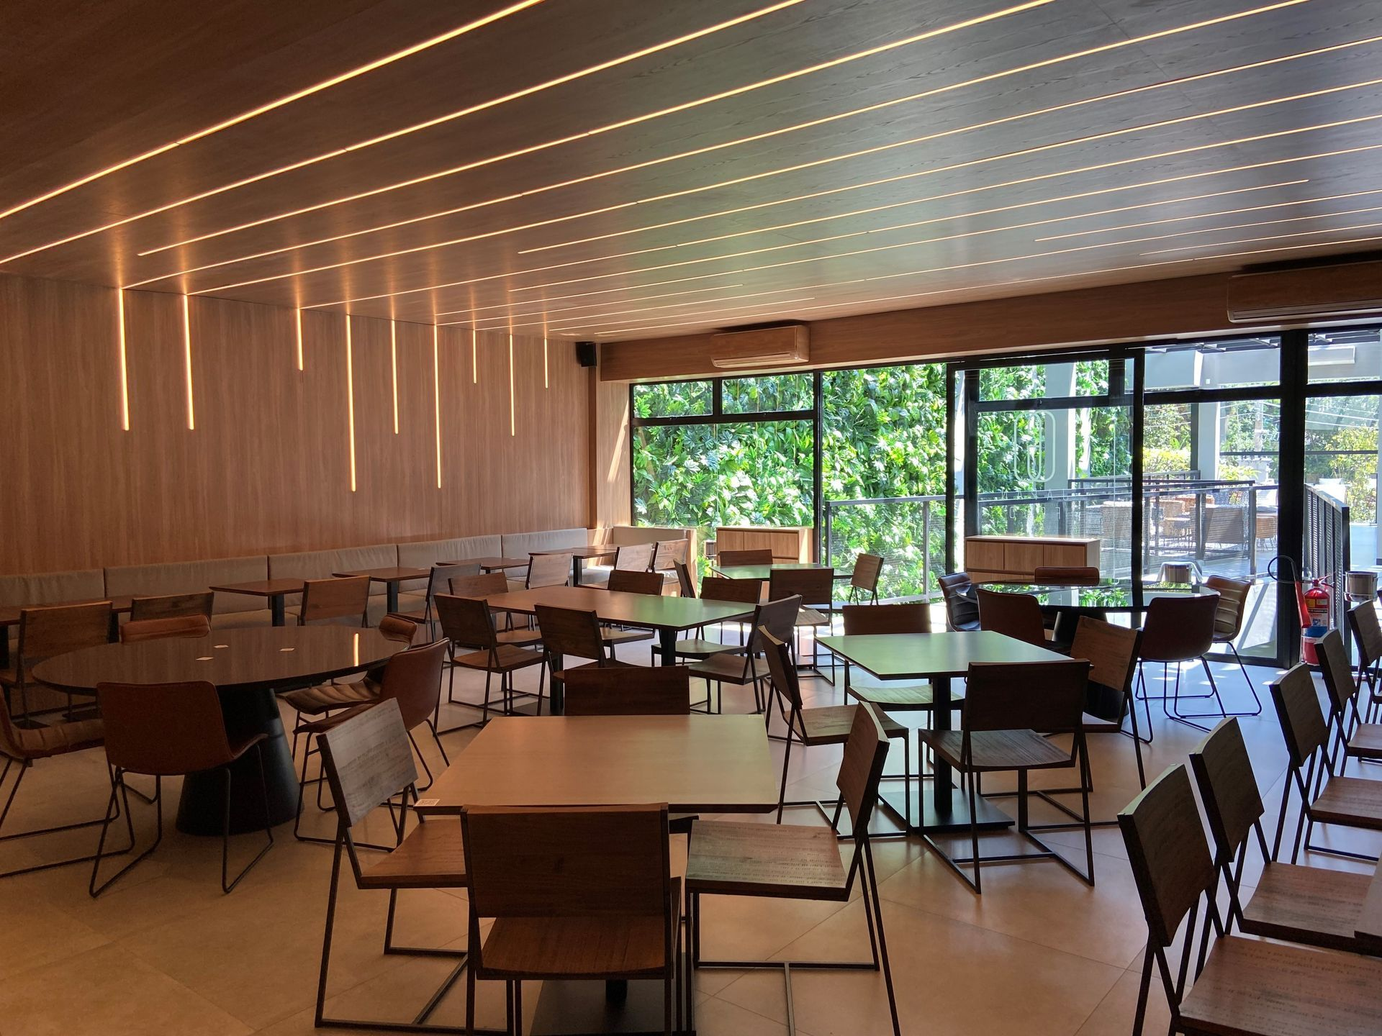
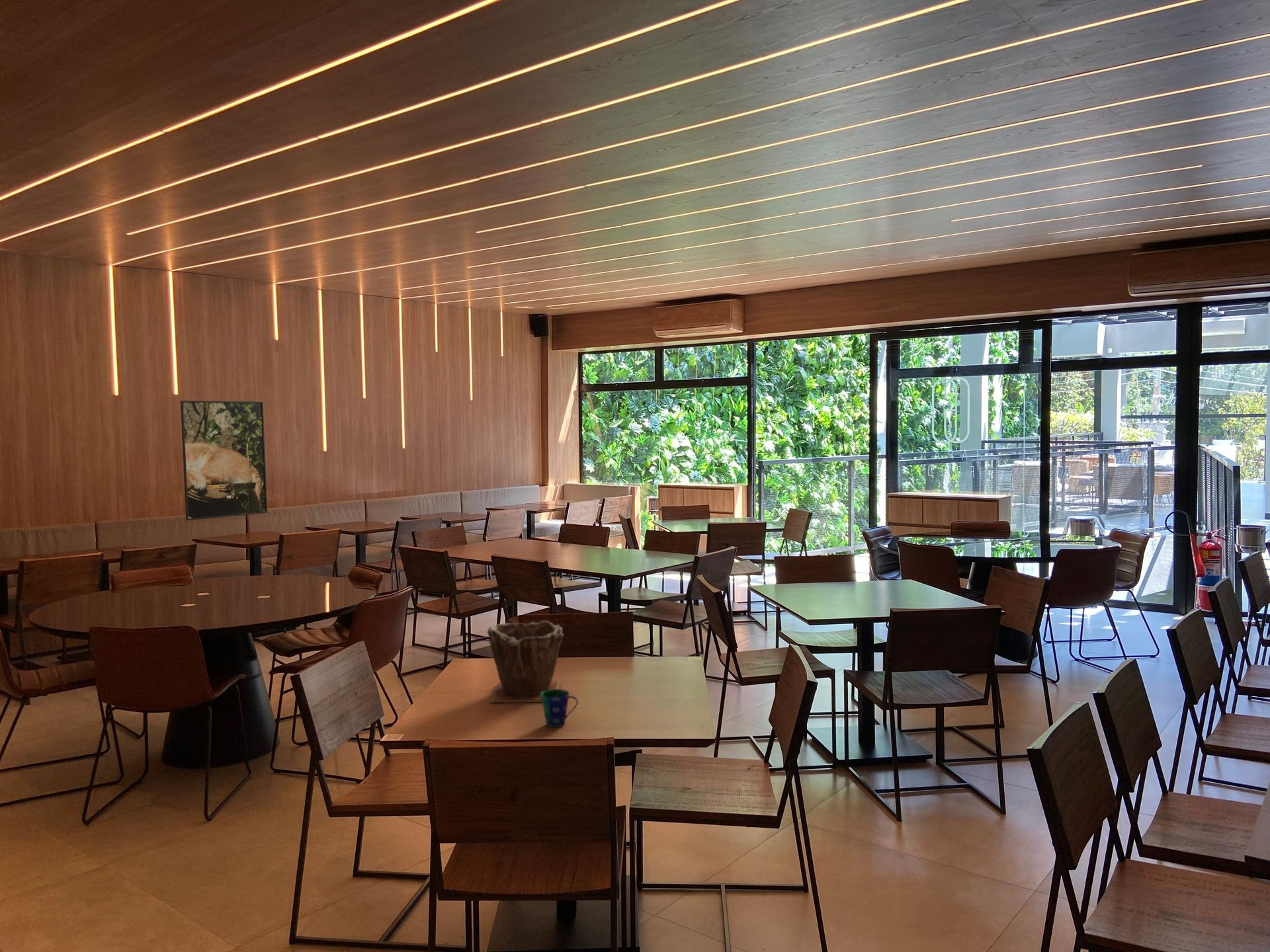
+ cup [540,688,579,728]
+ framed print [180,400,268,521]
+ plant pot [487,620,564,703]
